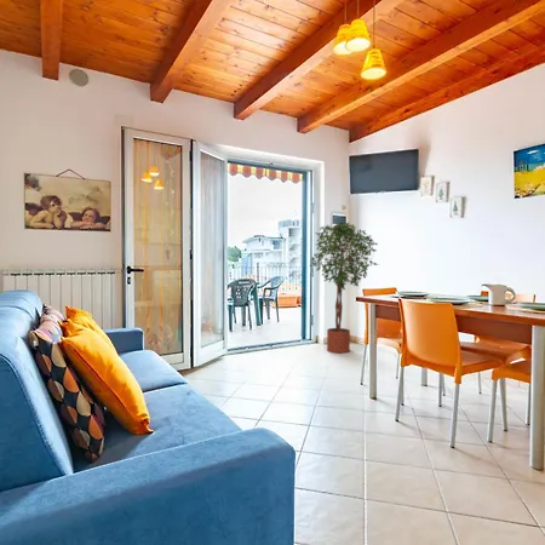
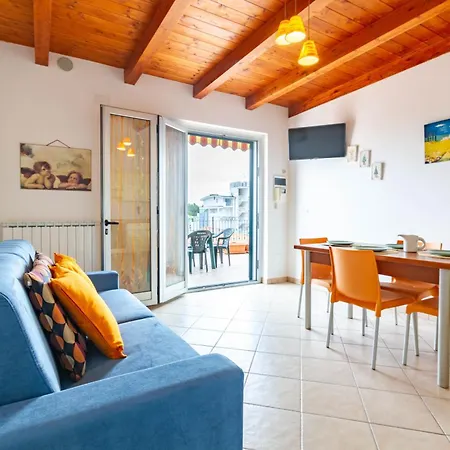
- potted tree [309,220,380,354]
